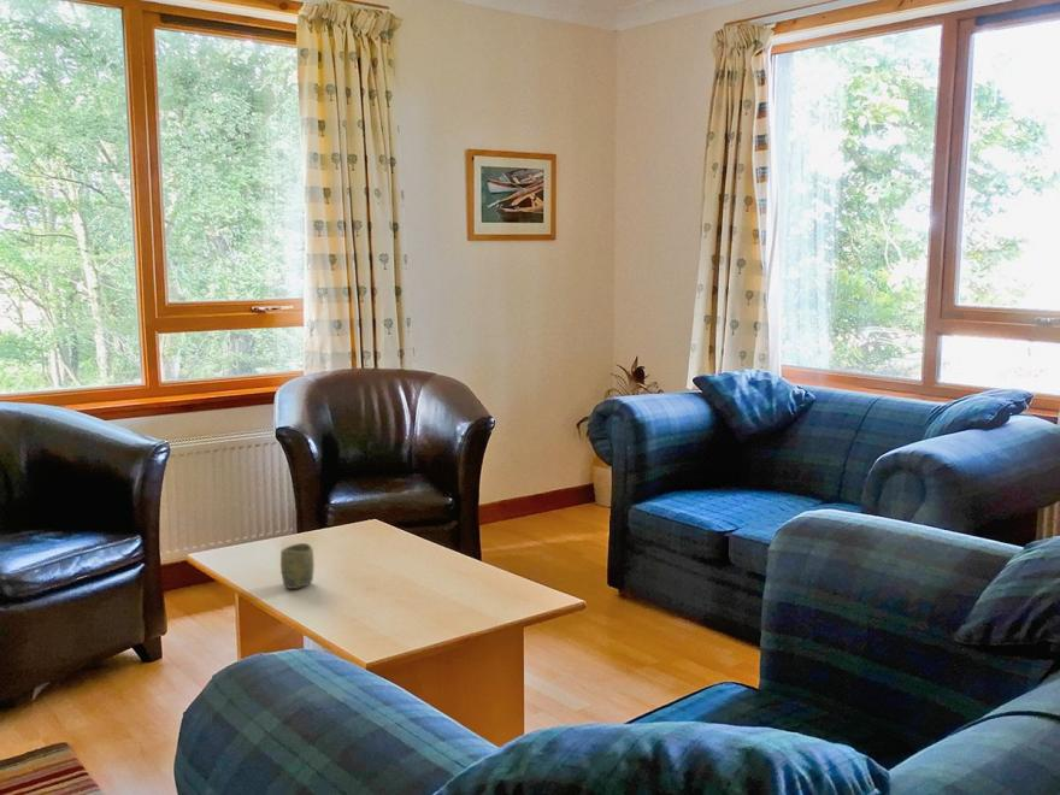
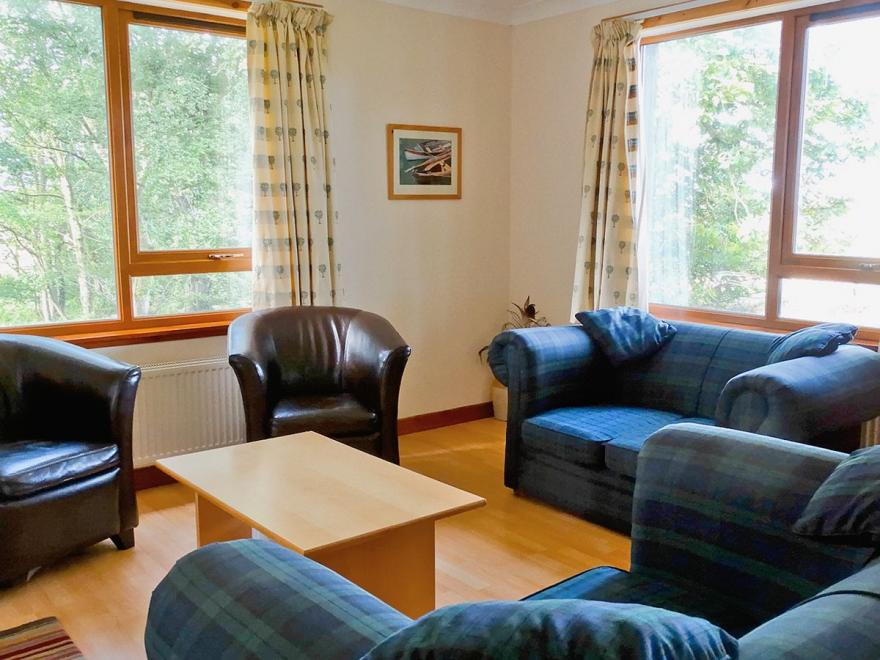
- cup [279,542,316,590]
